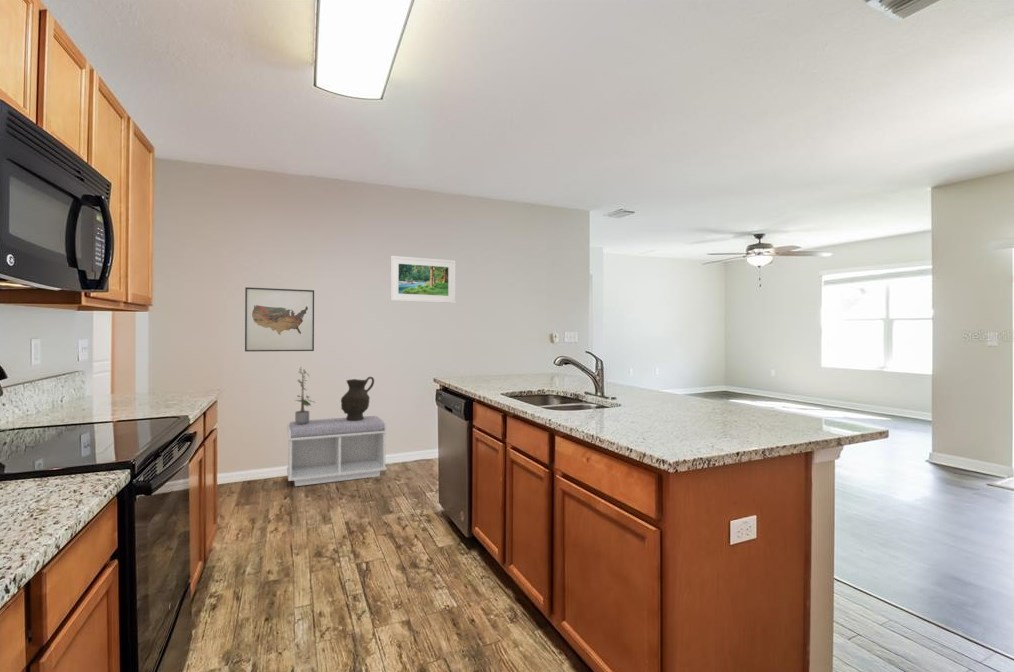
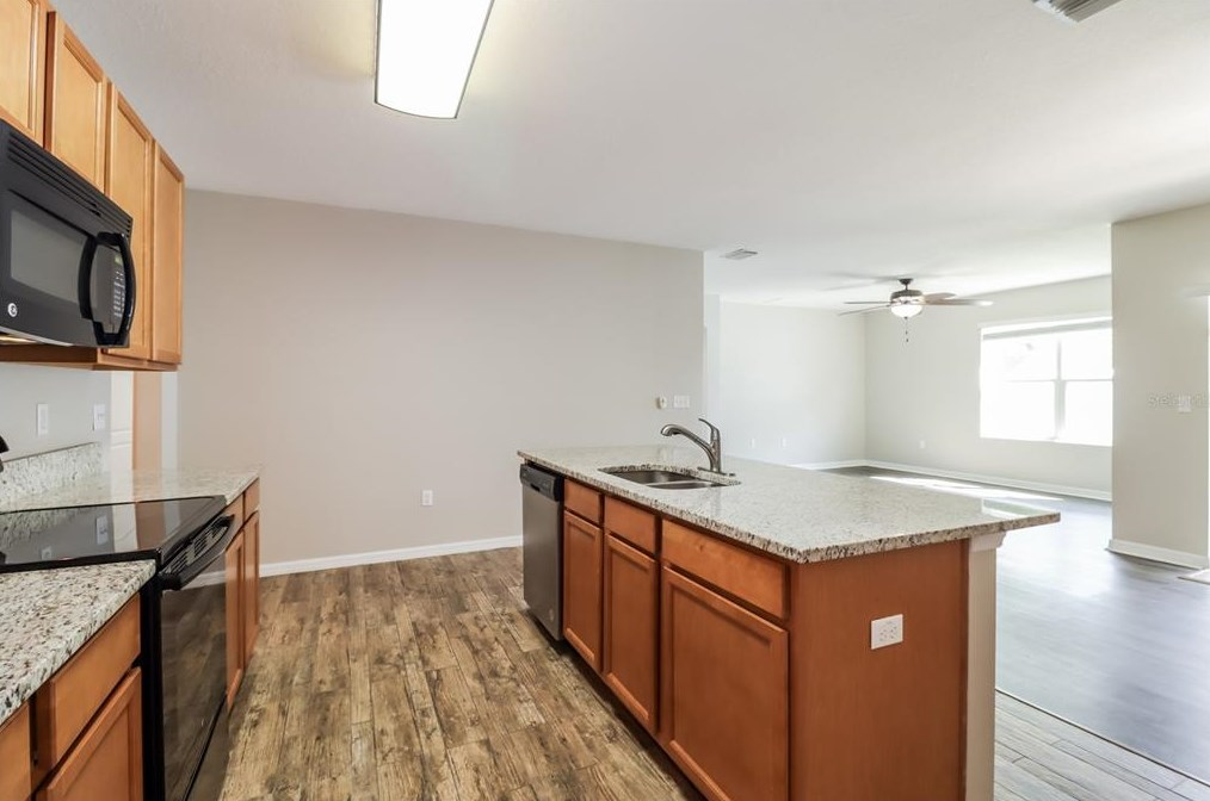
- potted plant [294,367,315,424]
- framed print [390,255,456,304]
- decorative vase [340,376,375,421]
- wall art [244,286,315,353]
- bench [286,415,388,487]
